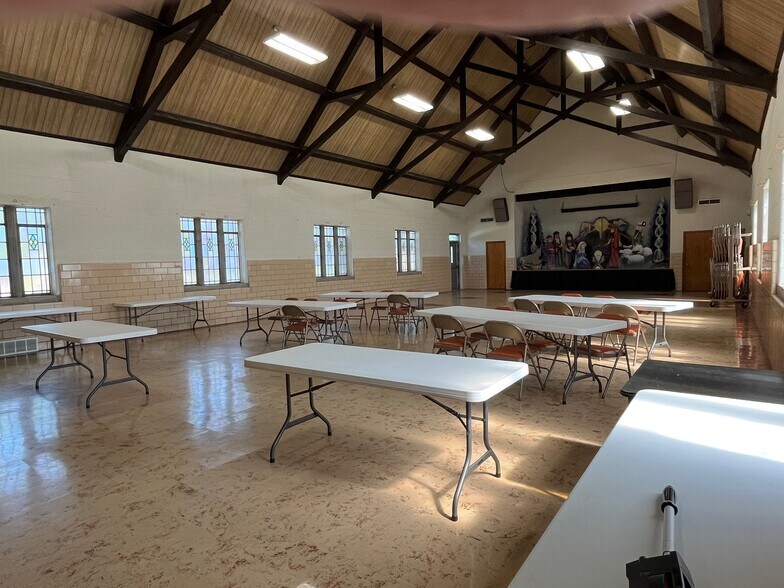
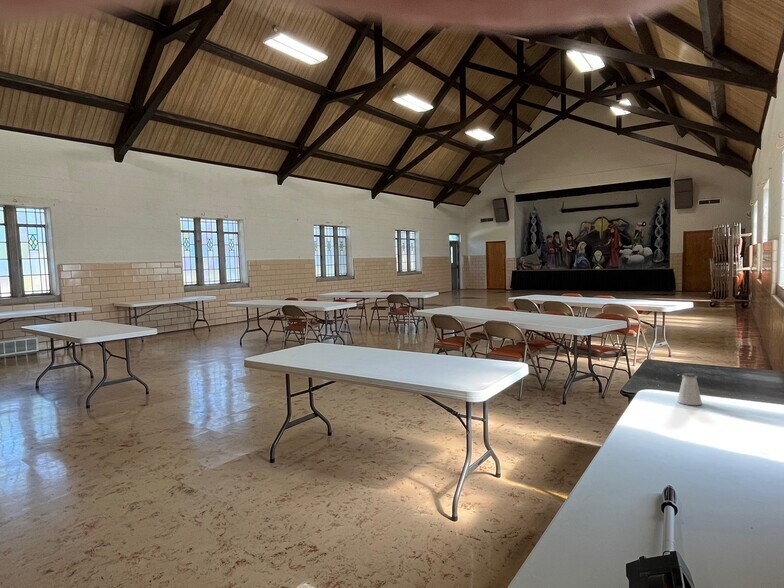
+ saltshaker [676,372,703,406]
